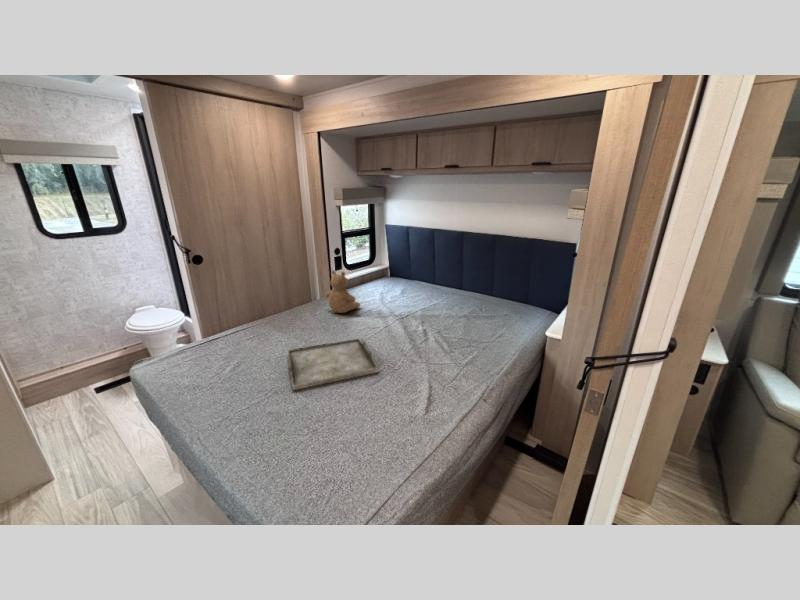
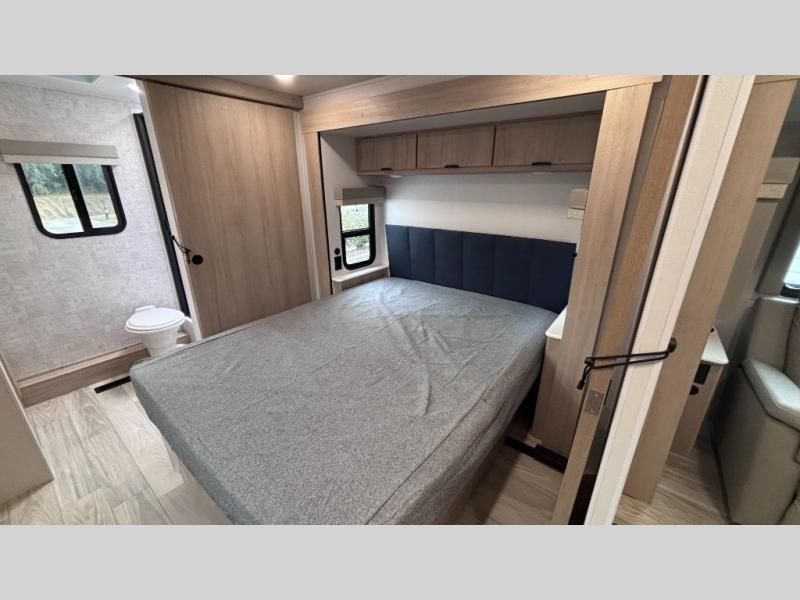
- teddy bear [324,269,361,314]
- serving tray [286,338,379,391]
